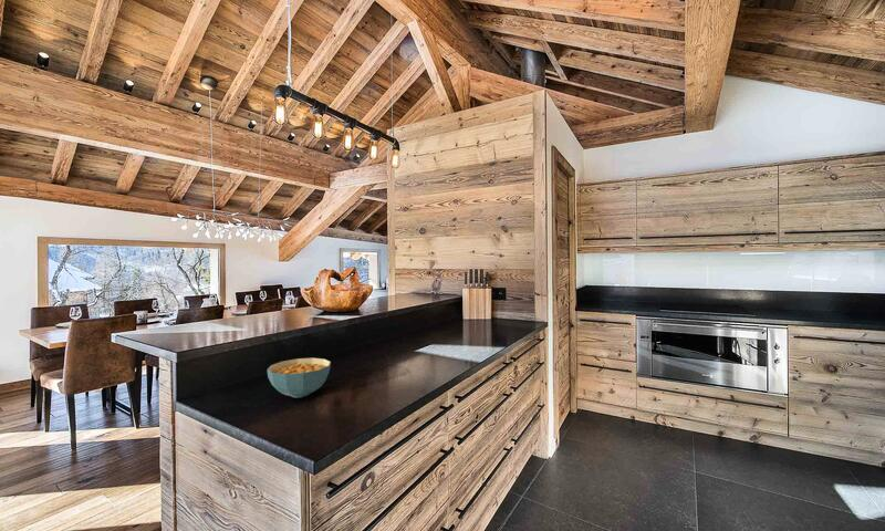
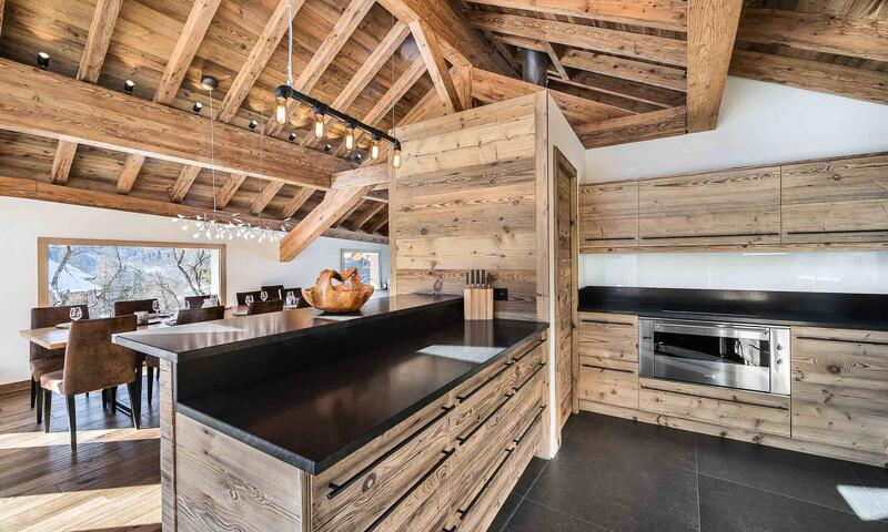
- cereal bowl [267,357,332,398]
